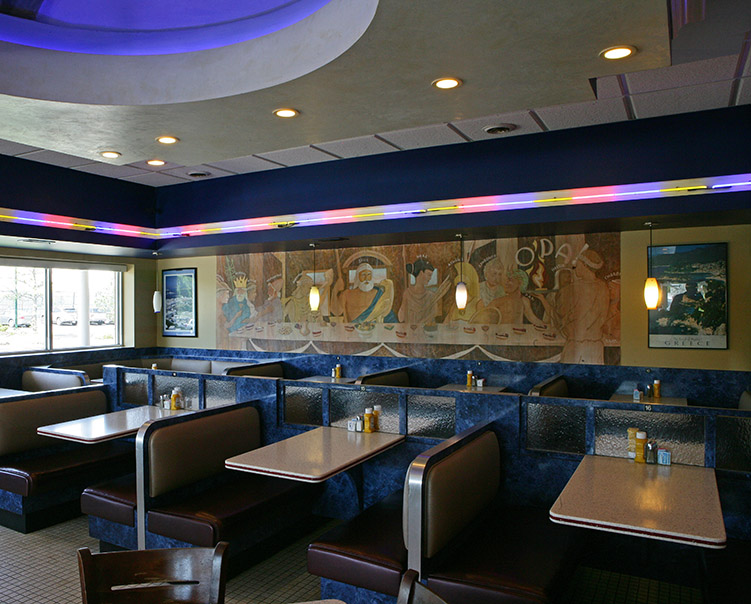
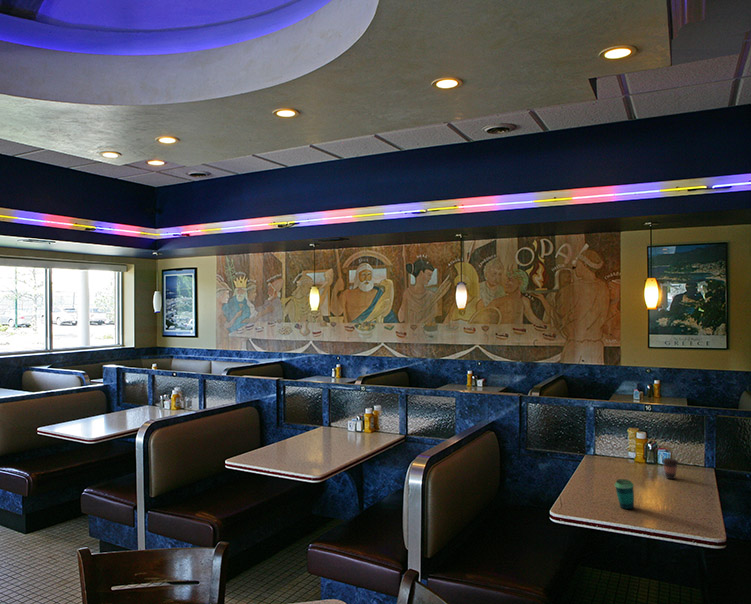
+ coffee cup [661,457,679,480]
+ cup [614,478,635,510]
